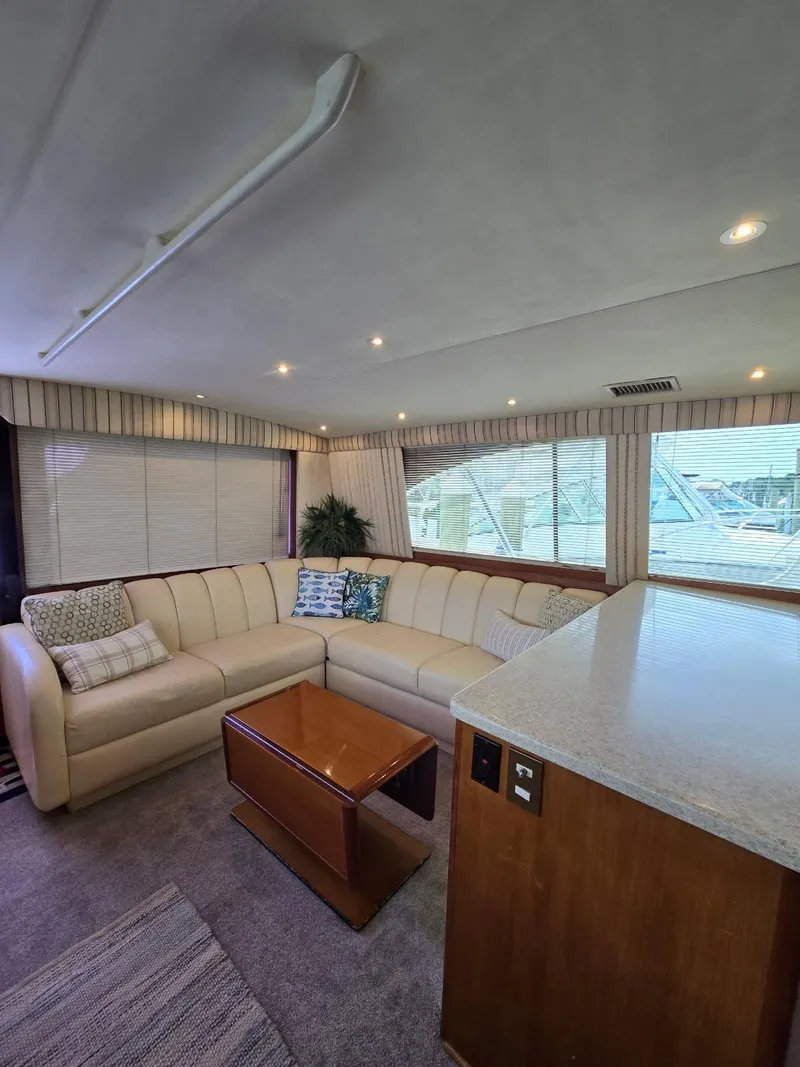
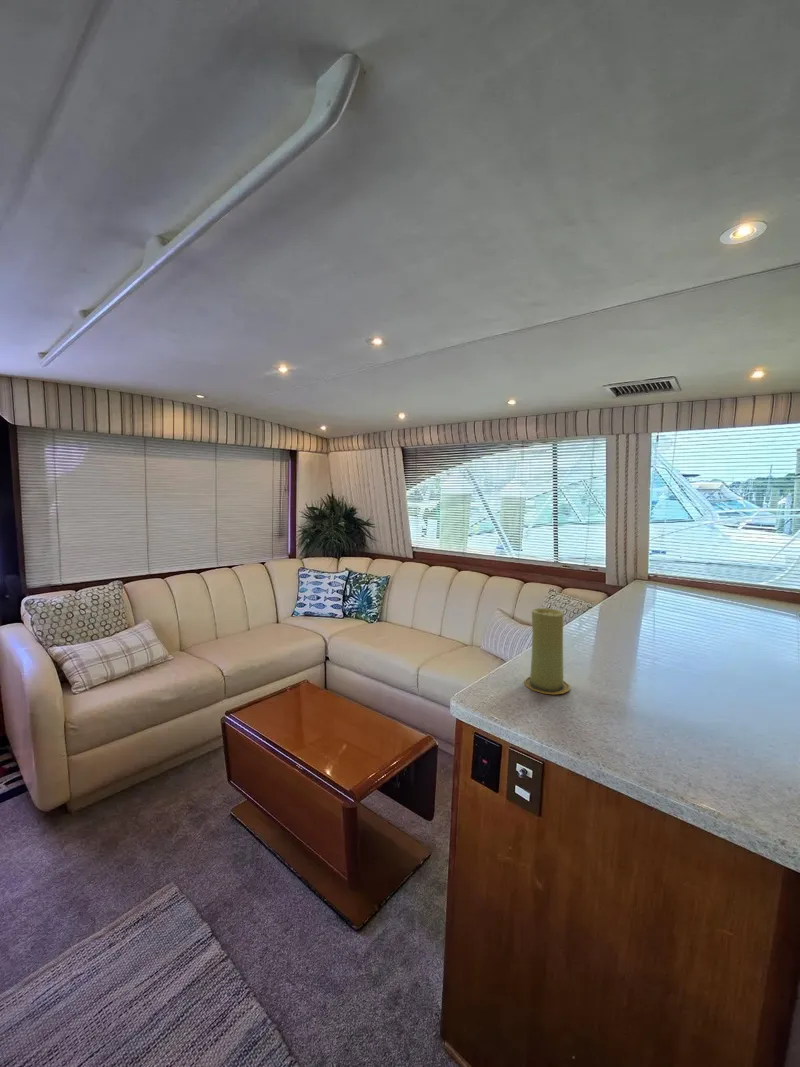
+ candle [523,607,571,695]
